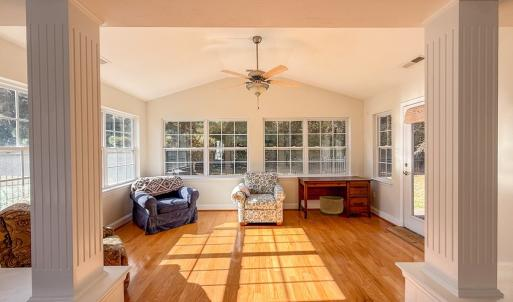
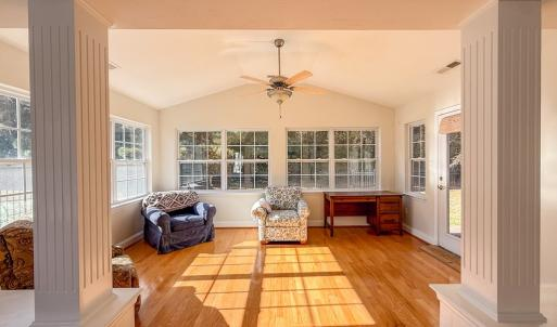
- basket [319,195,344,215]
